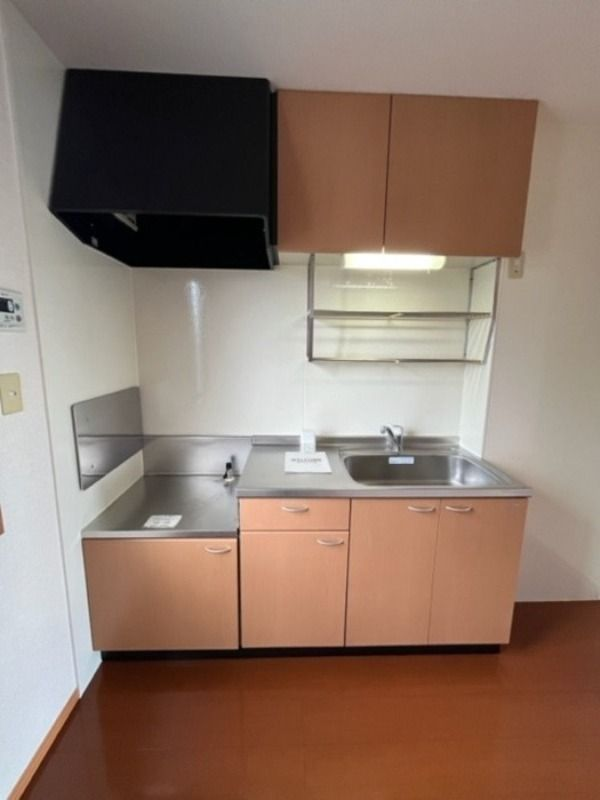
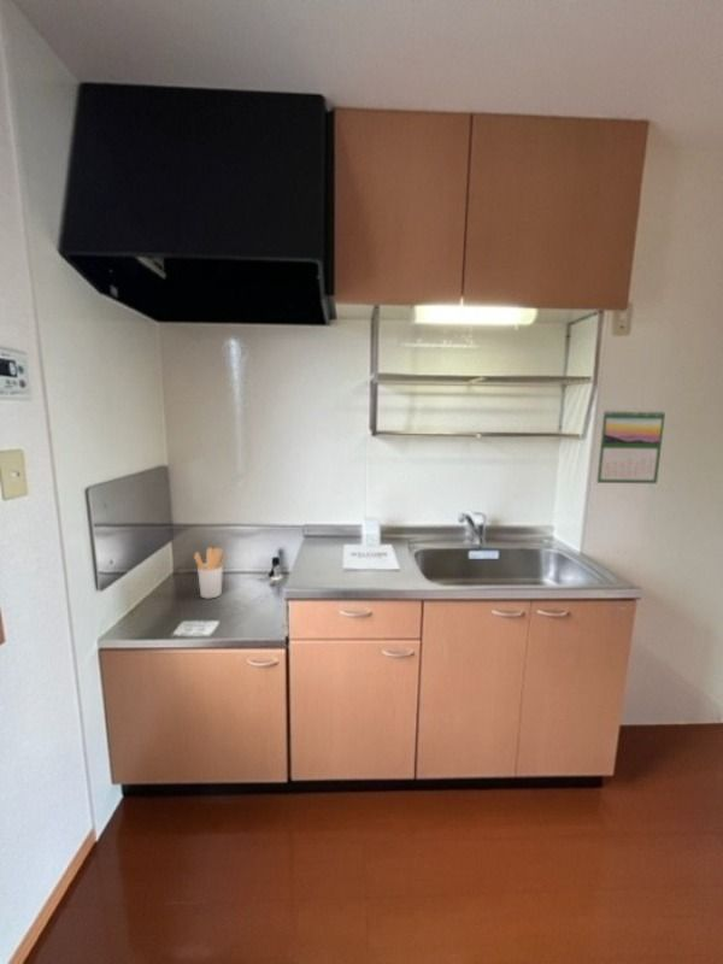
+ calendar [595,407,666,484]
+ utensil holder [193,547,229,600]
